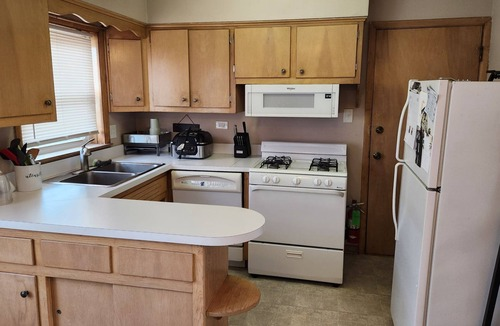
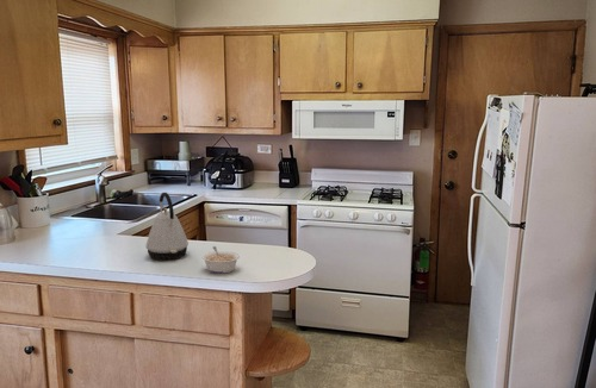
+ kettle [144,192,190,261]
+ legume [200,245,241,275]
